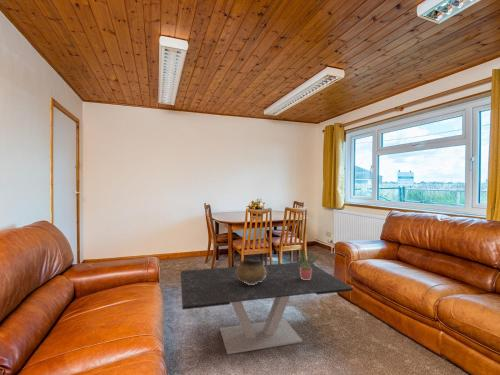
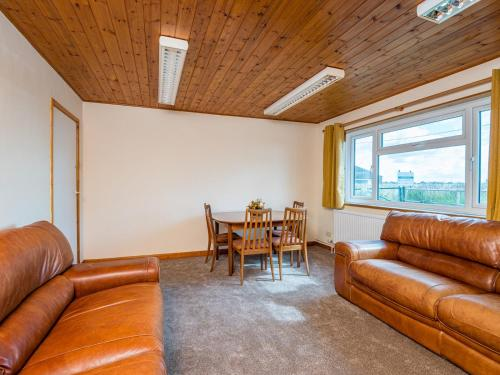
- decorative bowl [236,259,266,285]
- potted plant [295,247,322,280]
- coffee table [180,261,354,355]
